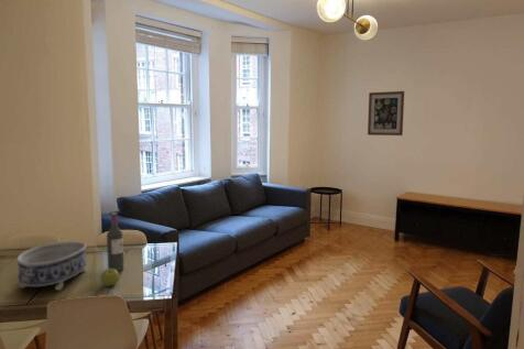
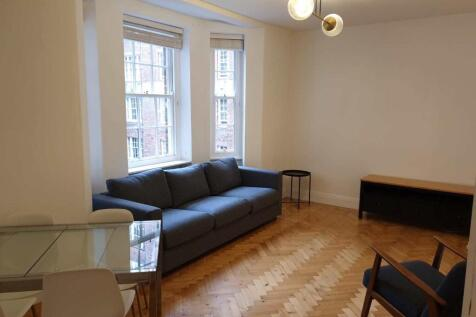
- apple [100,268,120,287]
- decorative bowl [15,240,87,292]
- wine bottle [106,211,125,272]
- wall art [367,90,405,137]
